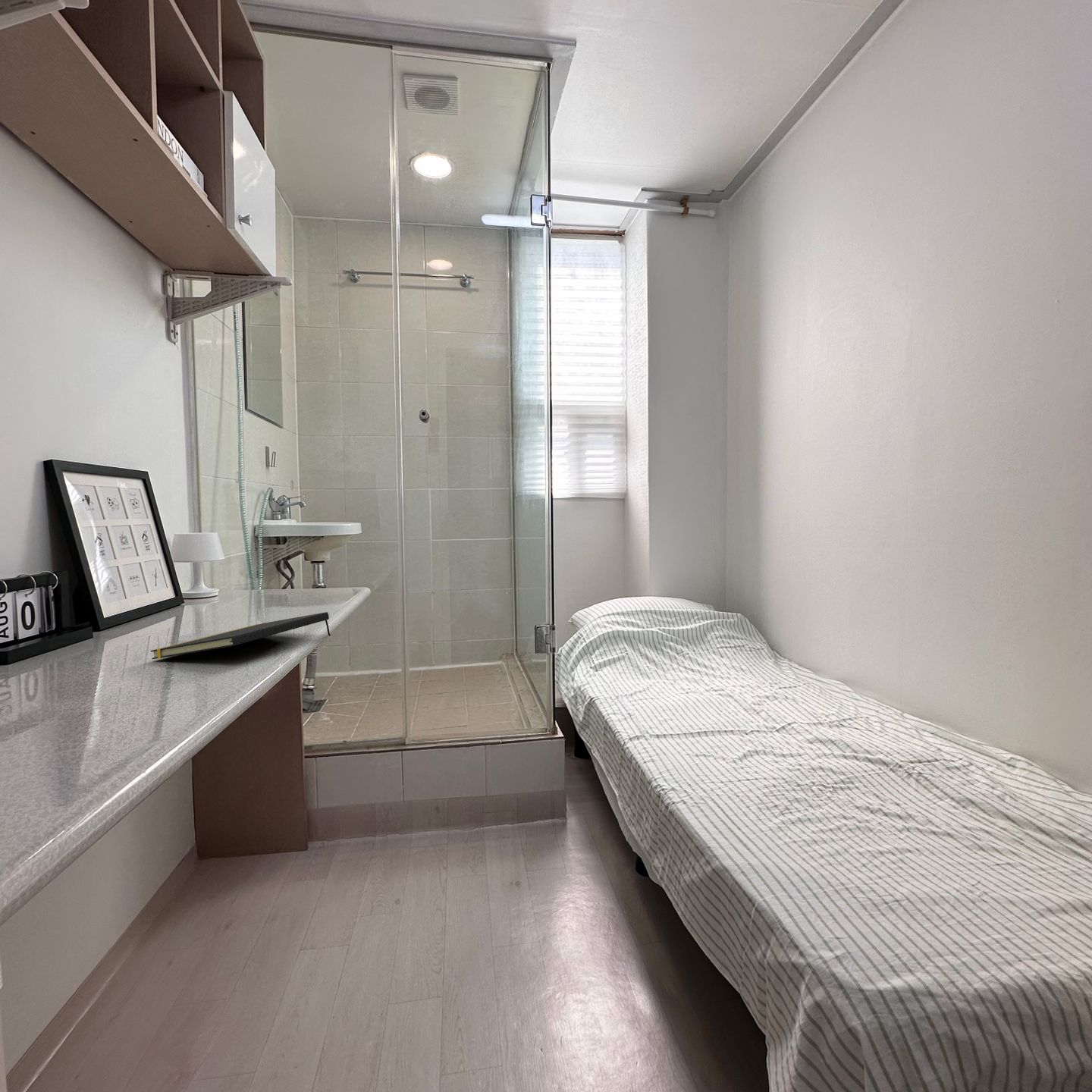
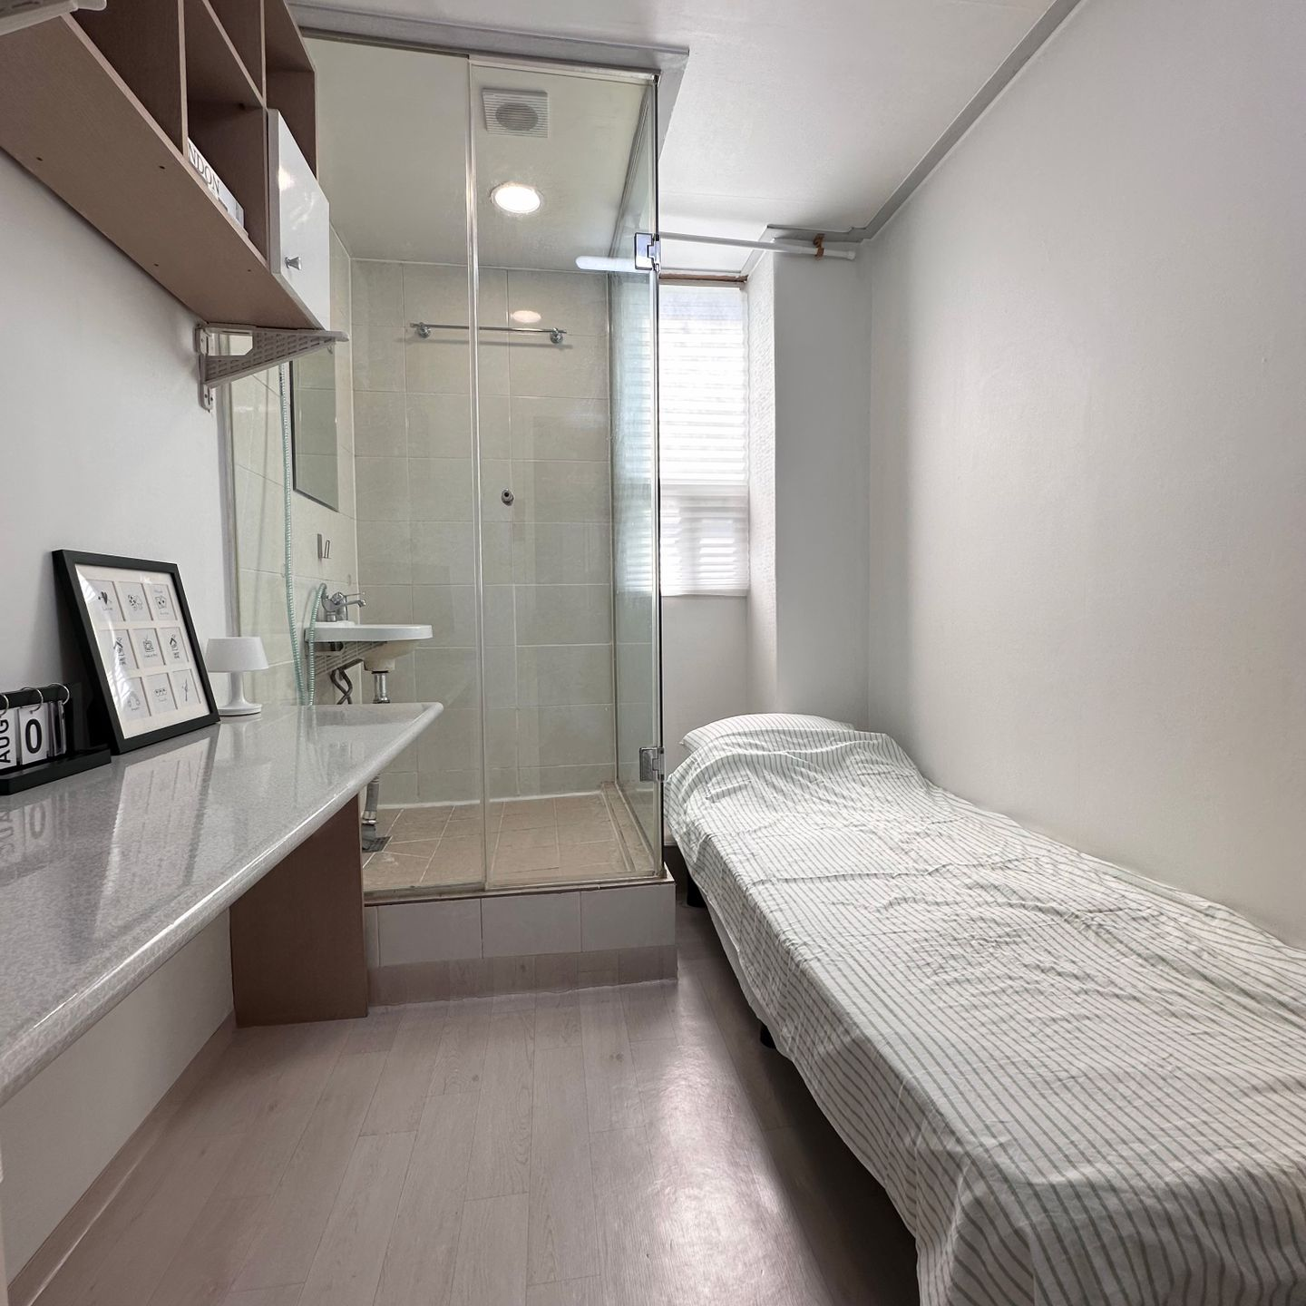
- notepad [150,611,331,660]
